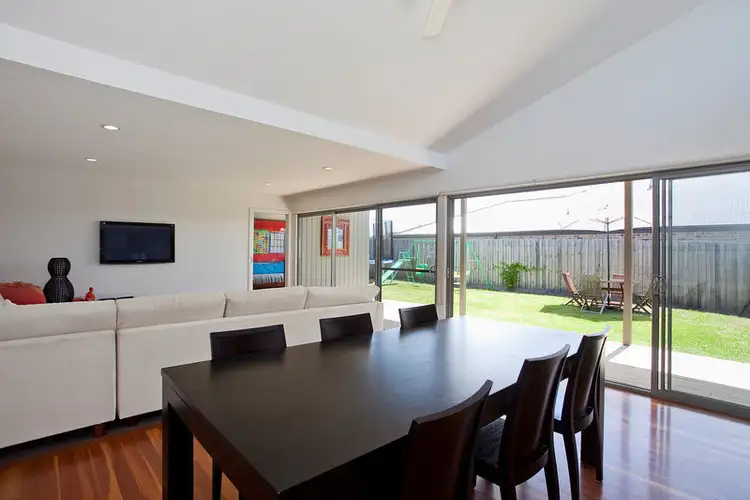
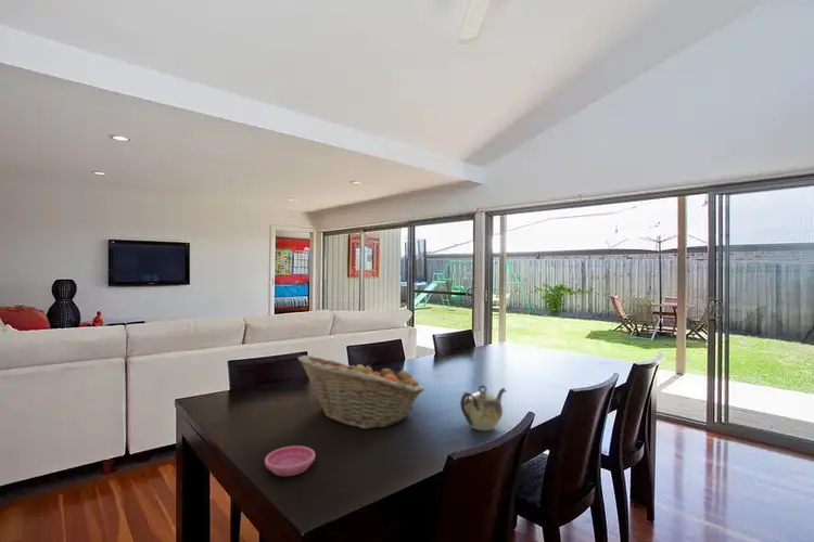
+ teapot [459,384,508,431]
+ fruit basket [297,354,425,430]
+ saucer [264,444,316,477]
